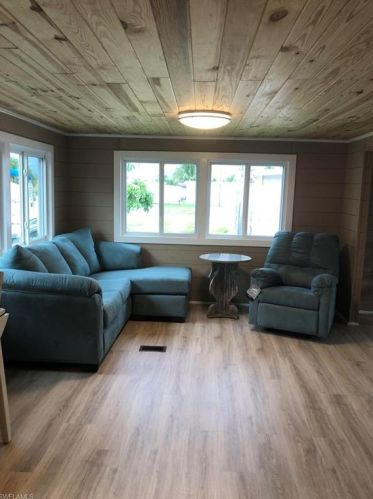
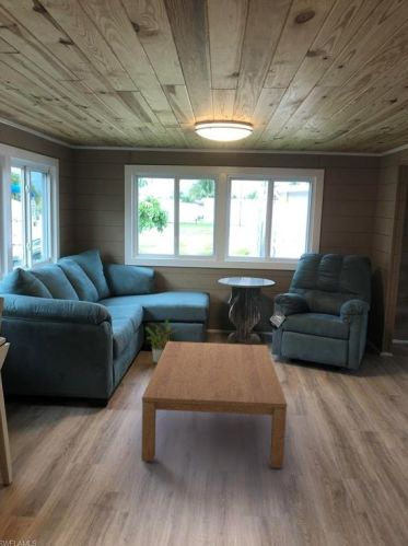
+ coffee table [141,340,288,469]
+ potted plant [144,318,179,364]
